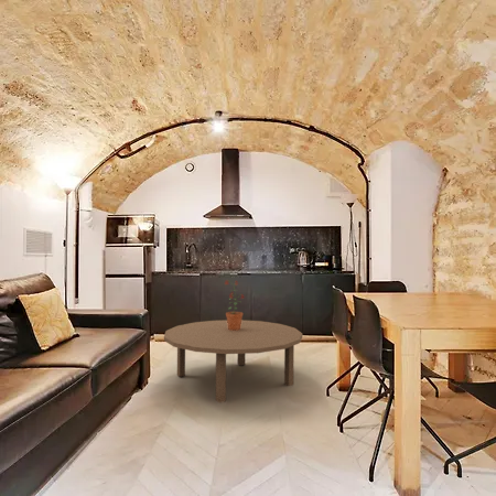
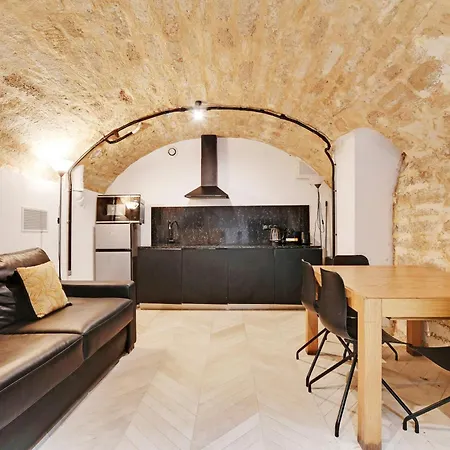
- coffee table [163,319,303,403]
- potted plant [224,279,246,331]
